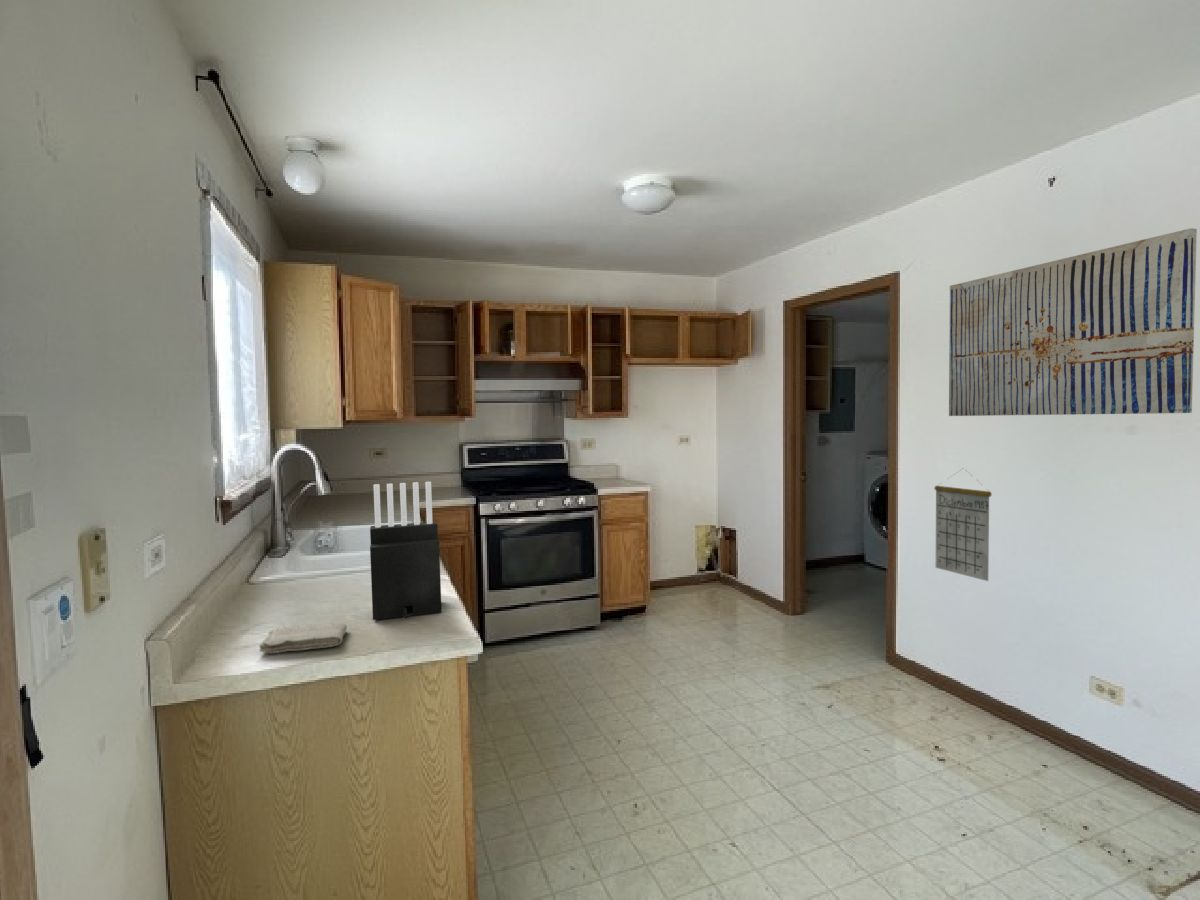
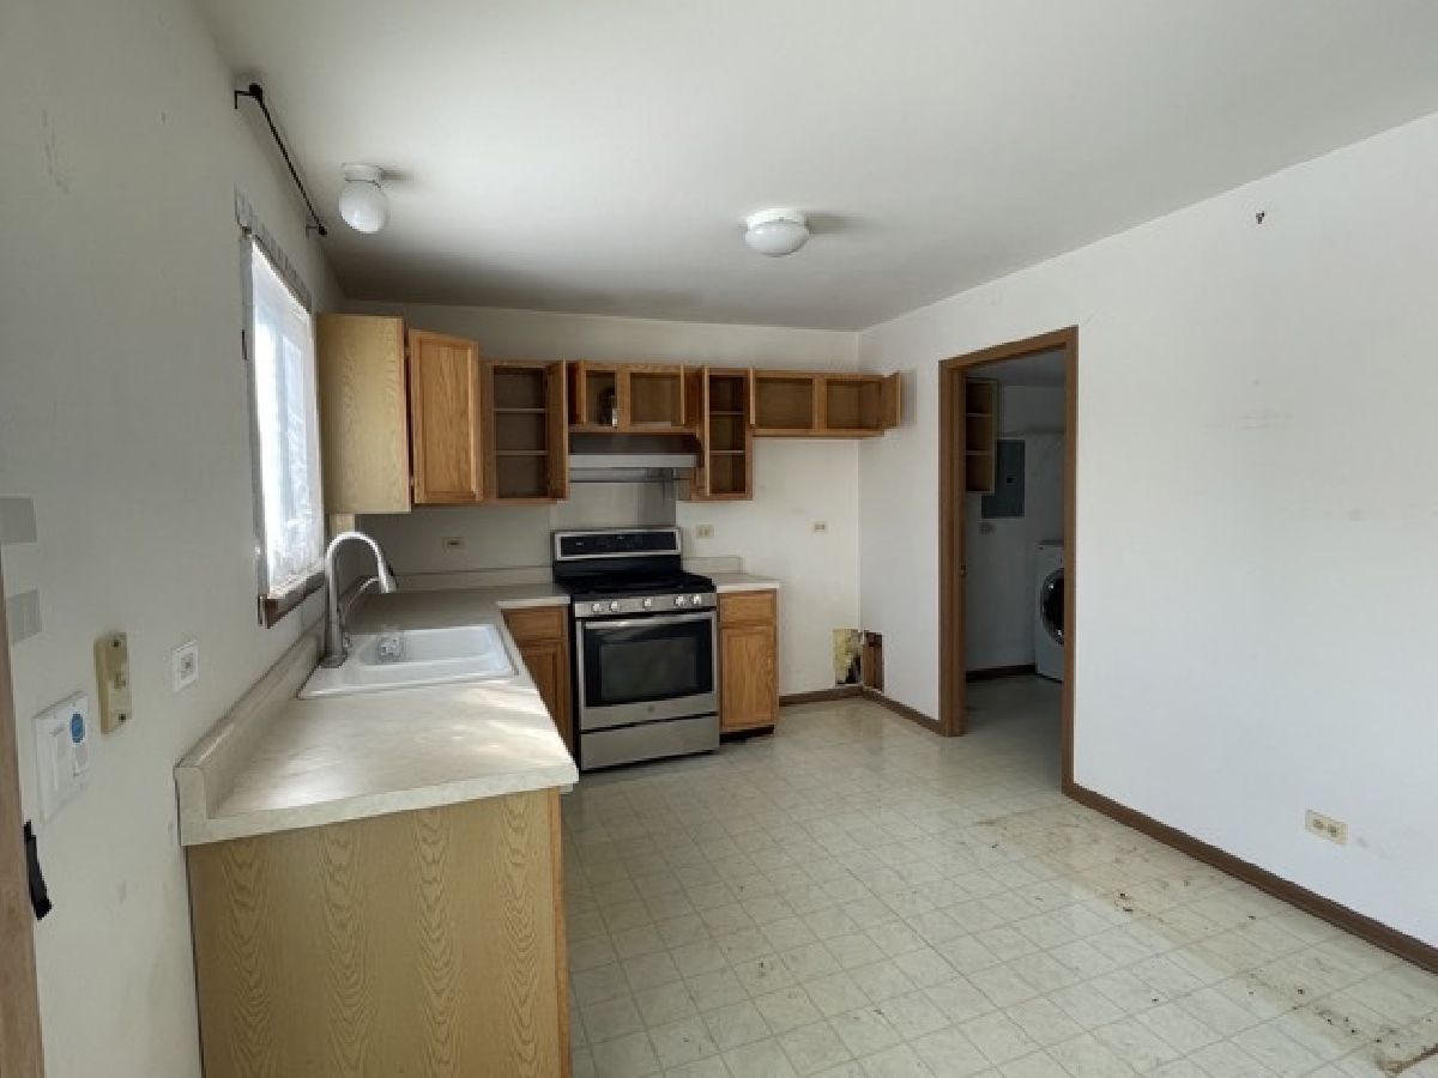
- wall art [948,227,1198,417]
- calendar [933,468,993,582]
- knife block [369,481,443,621]
- washcloth [258,622,348,654]
